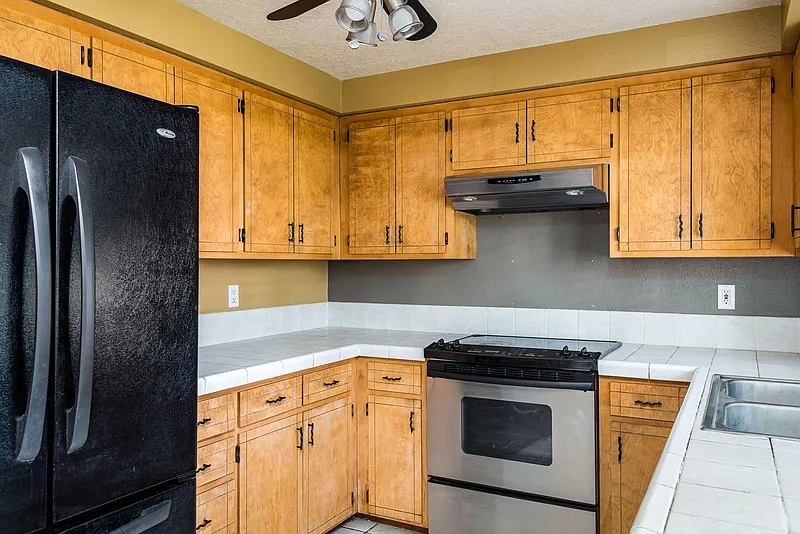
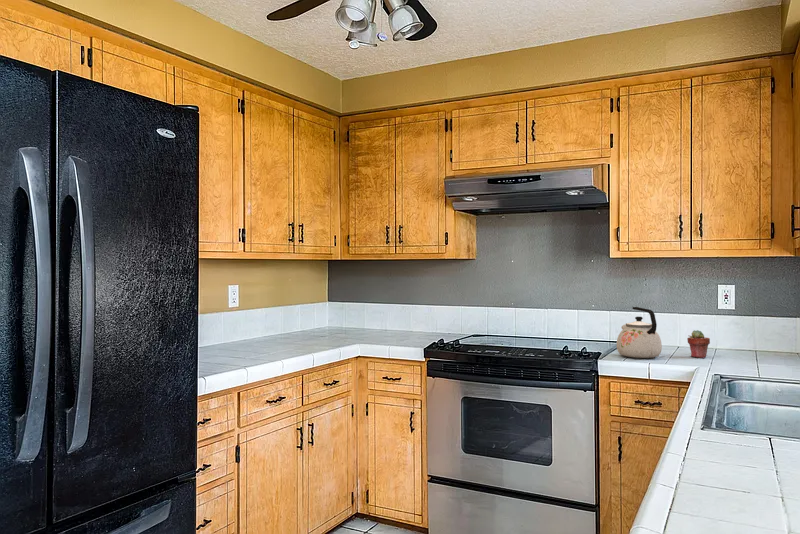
+ potted succulent [686,329,711,359]
+ kettle [616,306,663,359]
